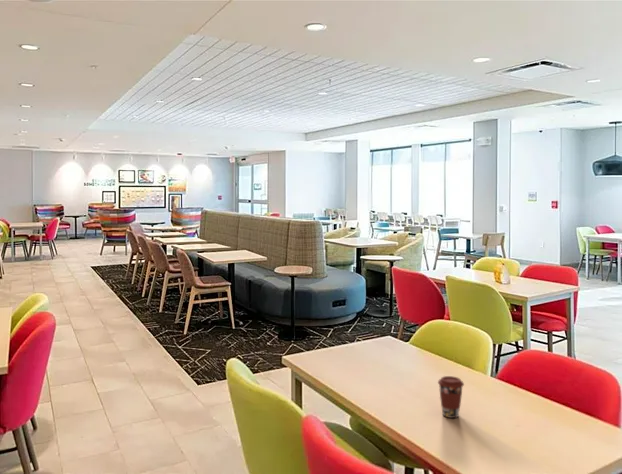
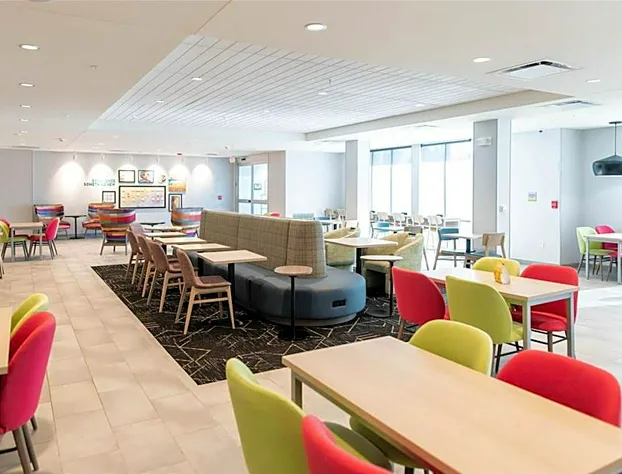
- coffee cup [437,375,465,419]
